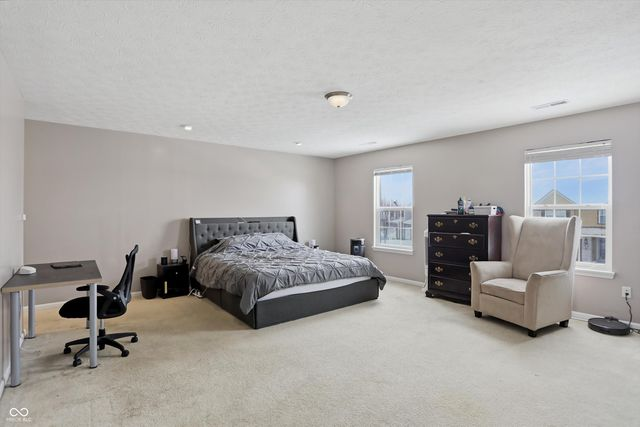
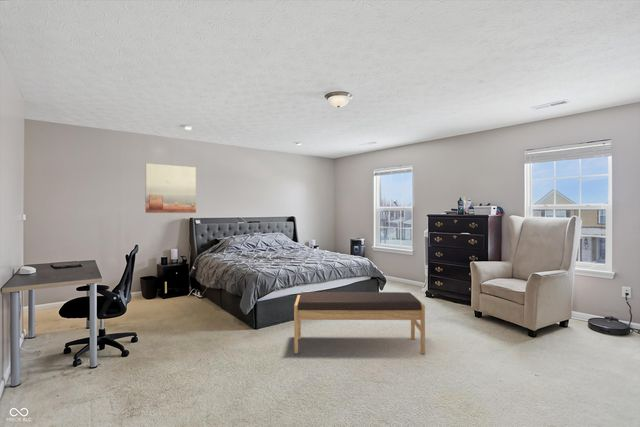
+ wall art [144,162,197,214]
+ bench [293,291,426,355]
